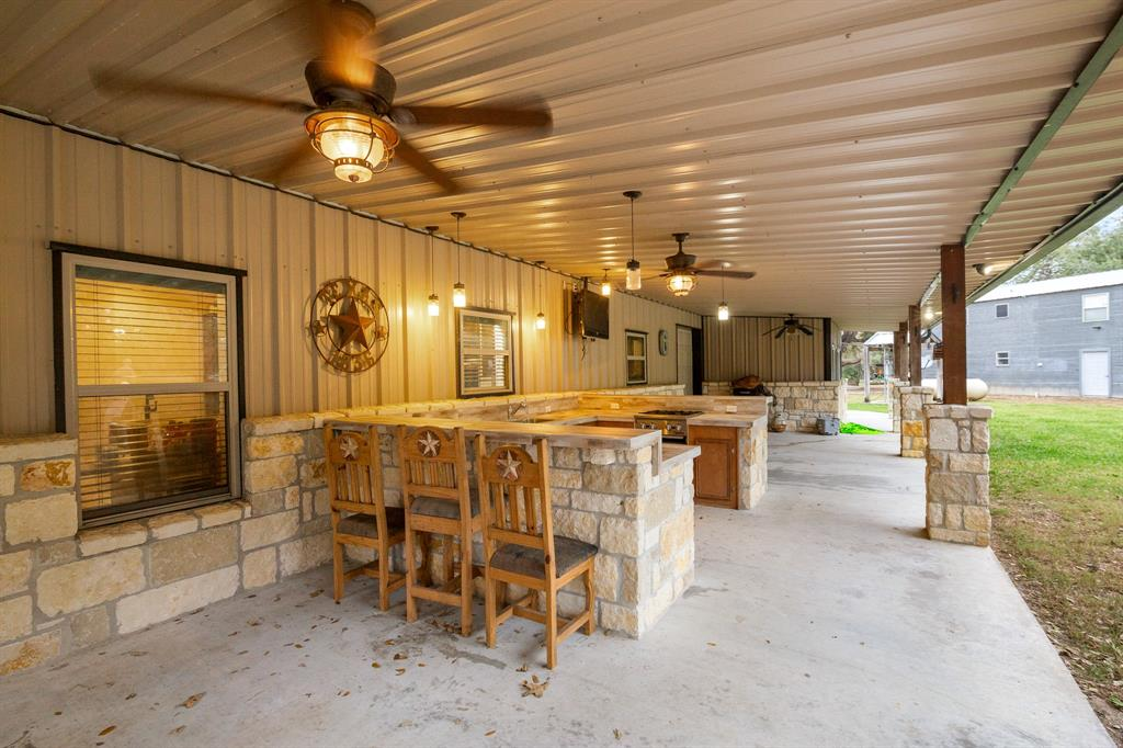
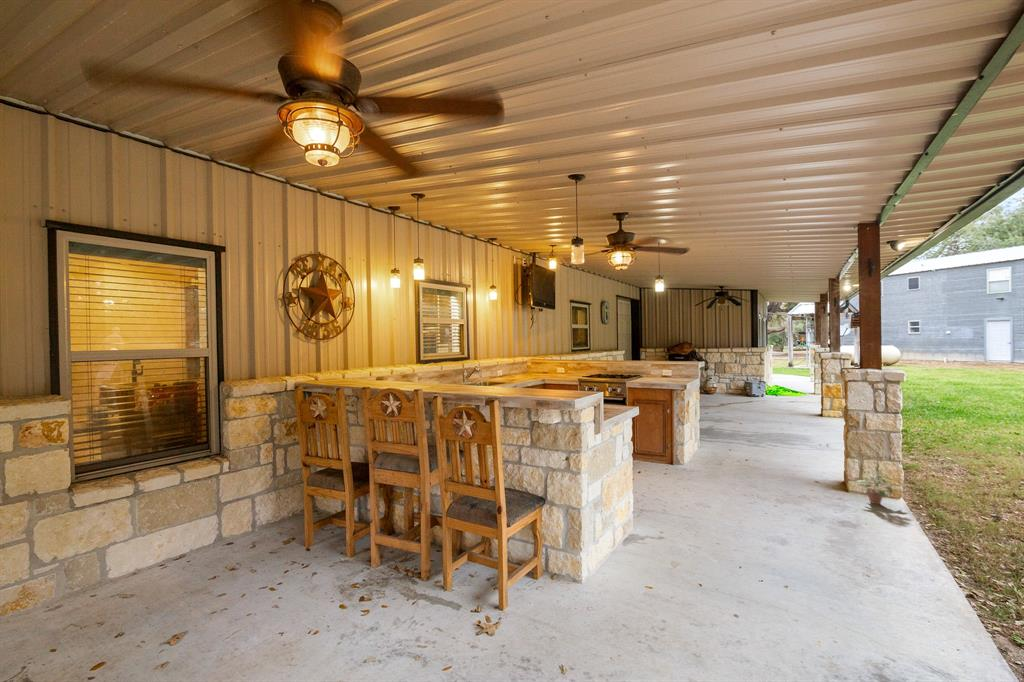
+ potted plant [853,464,901,506]
